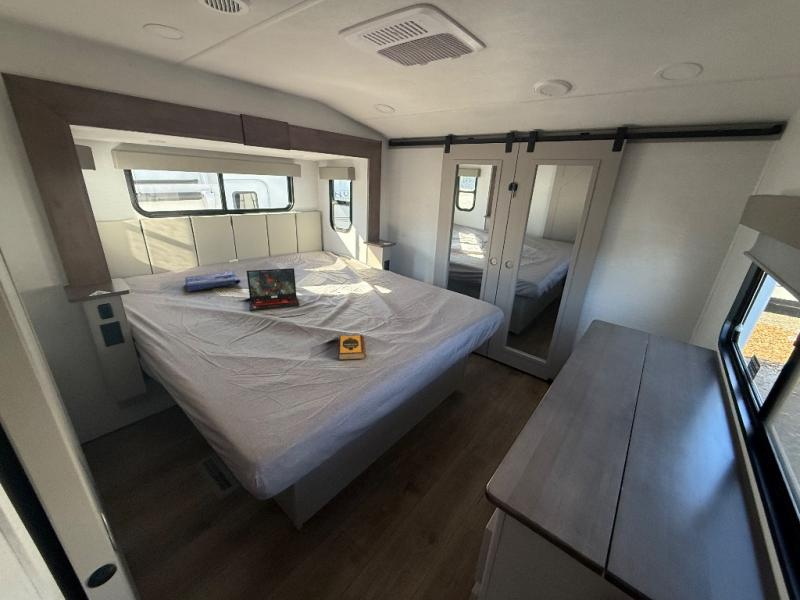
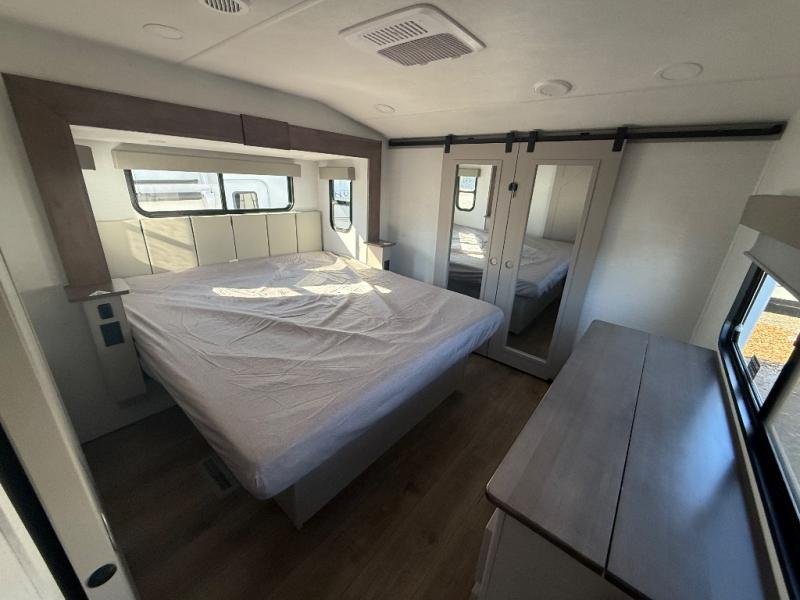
- tote bag [184,269,242,293]
- hardback book [338,334,367,361]
- laptop [246,267,301,312]
